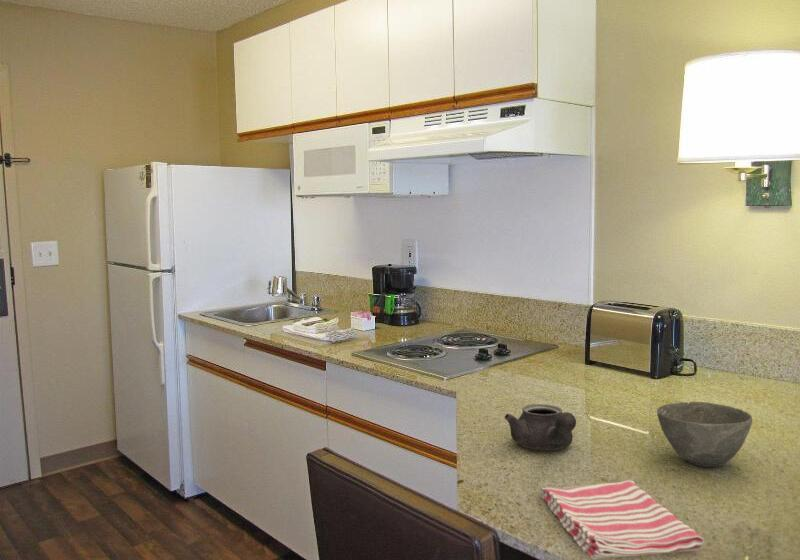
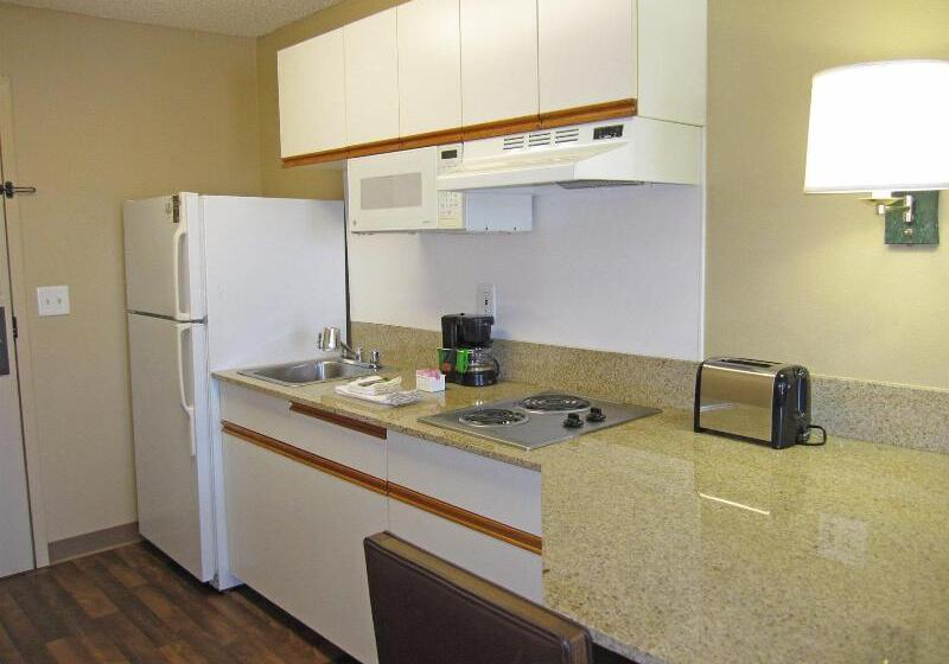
- bowl [656,400,753,468]
- dish towel [539,479,705,560]
- teapot [504,403,577,451]
